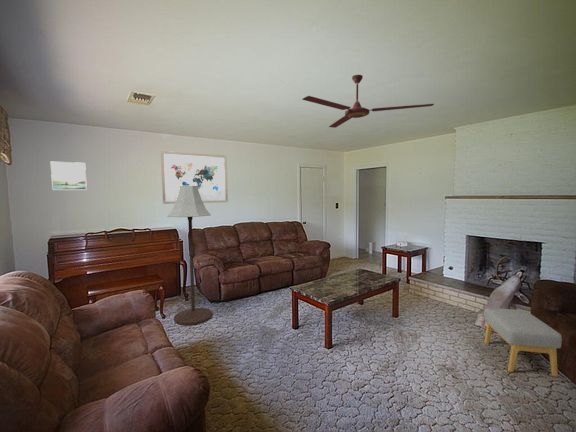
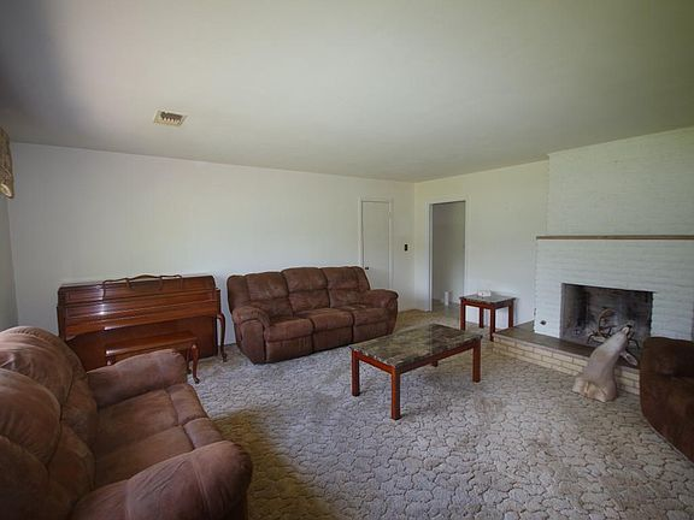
- ceiling fan [301,74,435,129]
- floor lamp [167,185,213,326]
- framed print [50,161,88,191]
- wall art [160,150,229,205]
- footstool [483,307,563,378]
